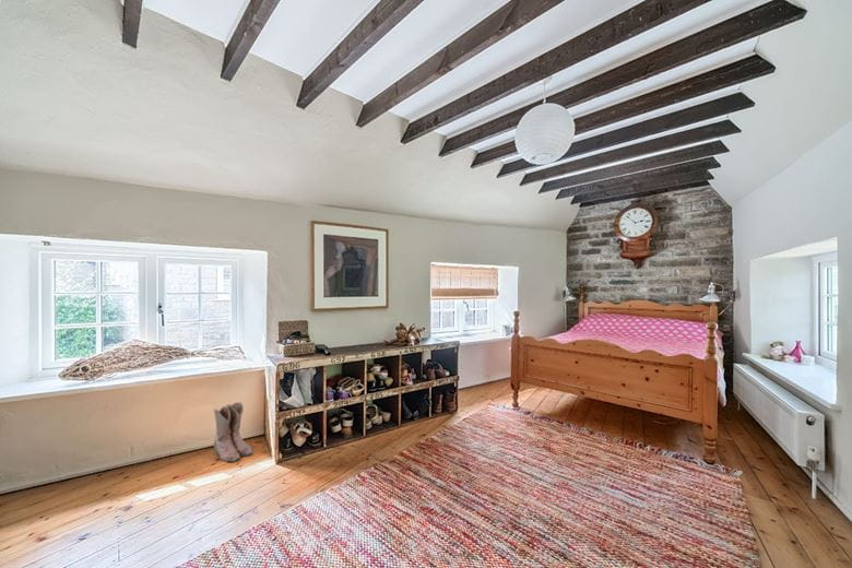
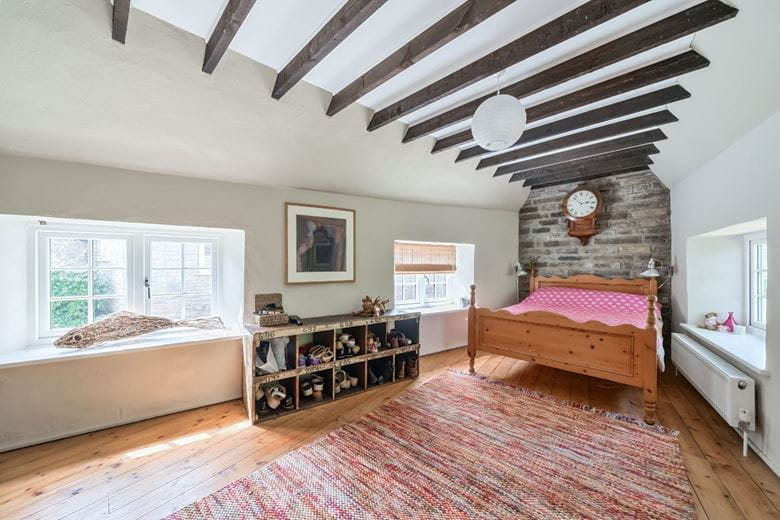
- boots [213,401,253,463]
